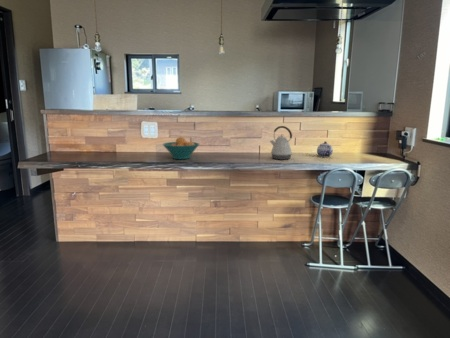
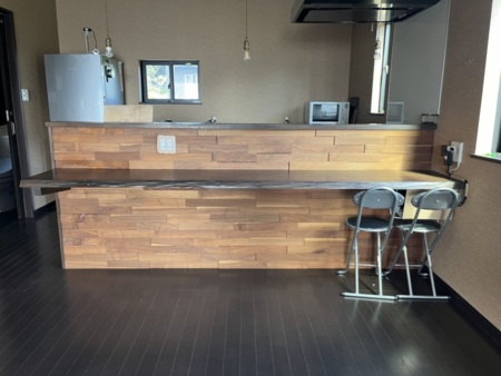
- teapot [316,140,334,158]
- kettle [269,125,294,161]
- fruit bowl [162,136,200,160]
